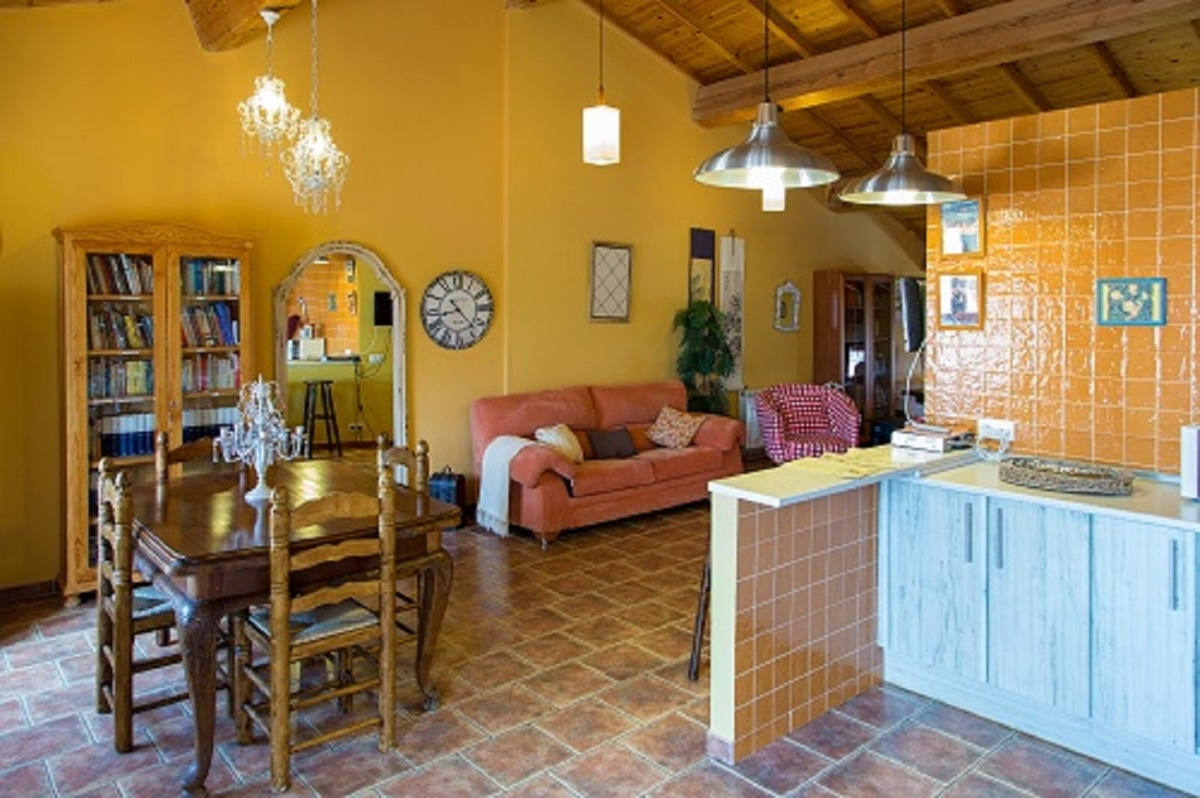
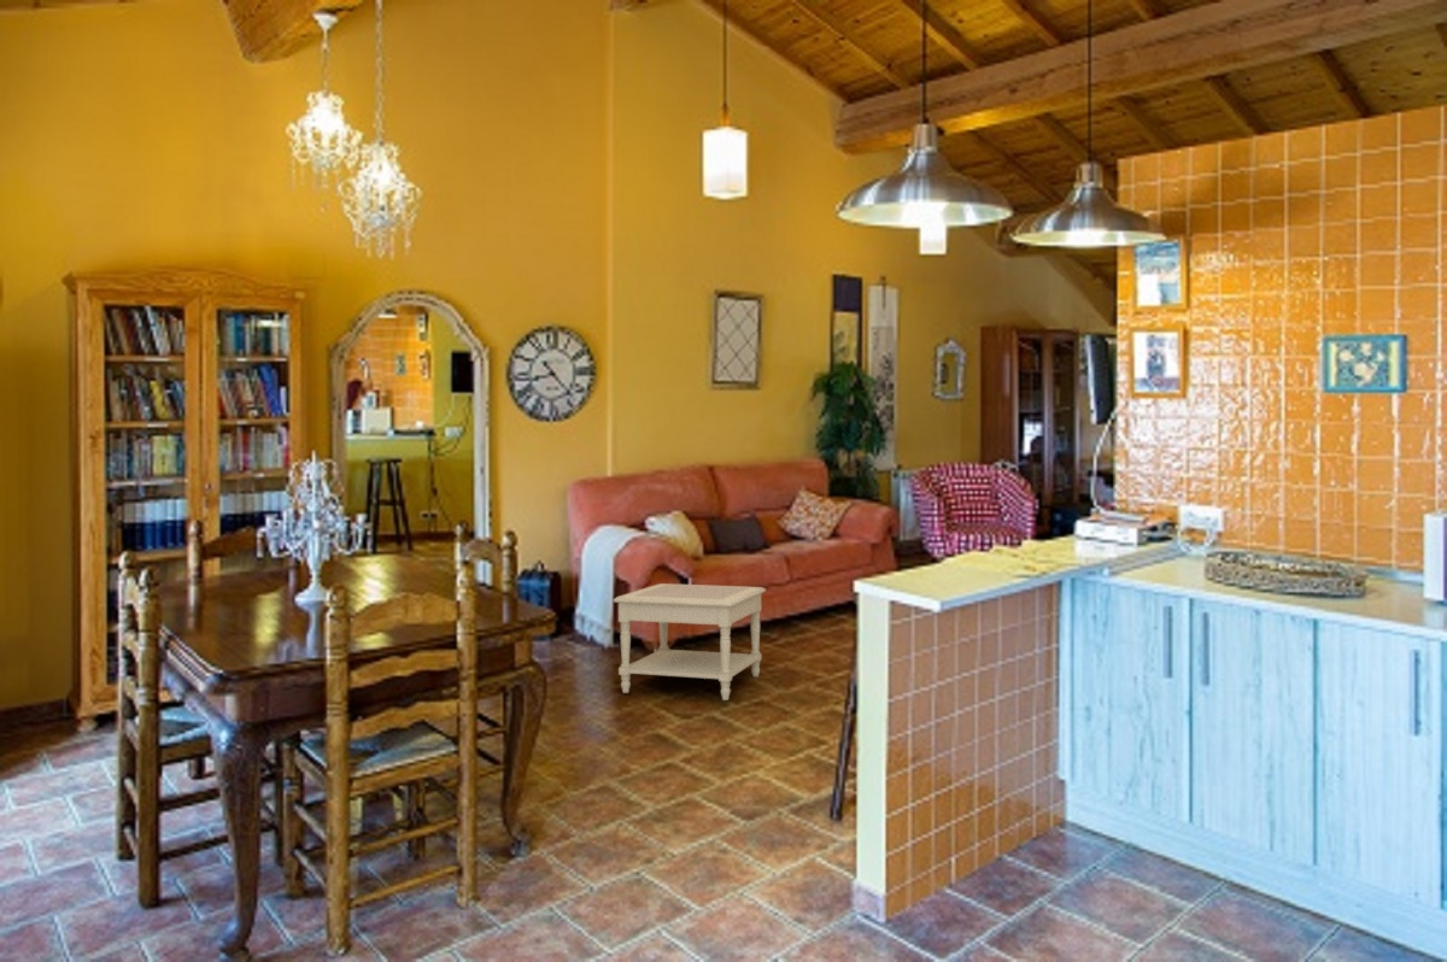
+ side table [611,582,767,702]
